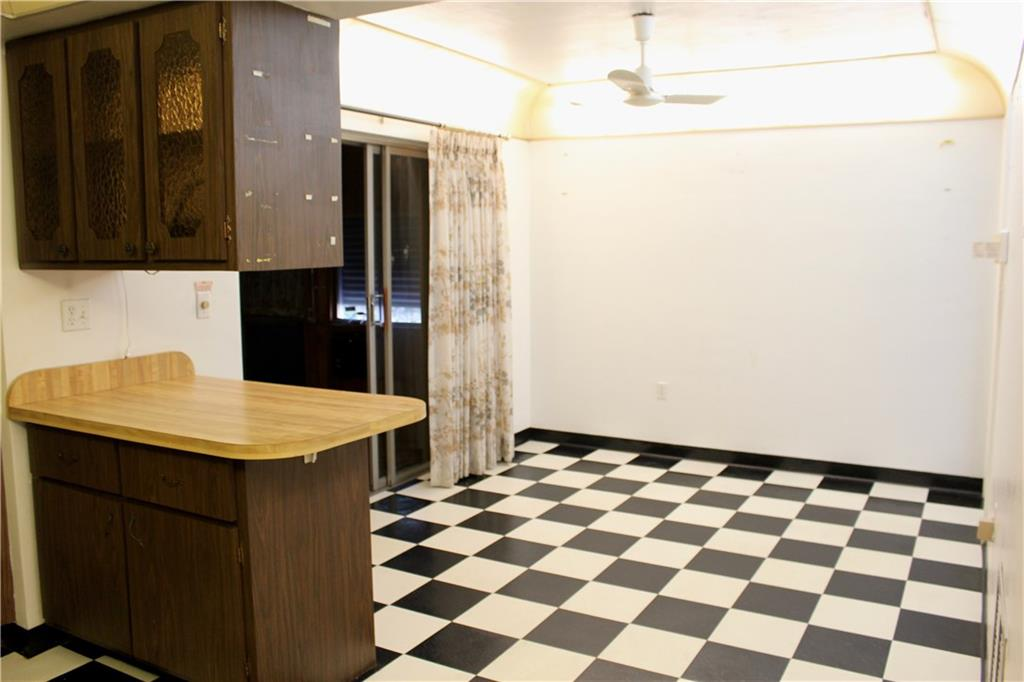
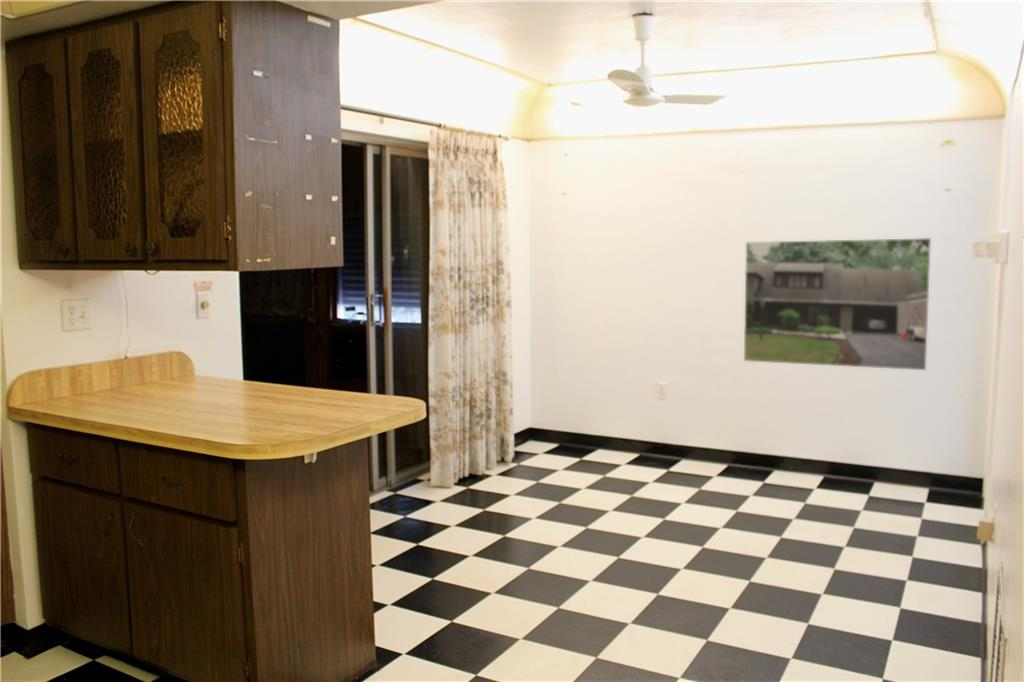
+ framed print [743,237,932,371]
